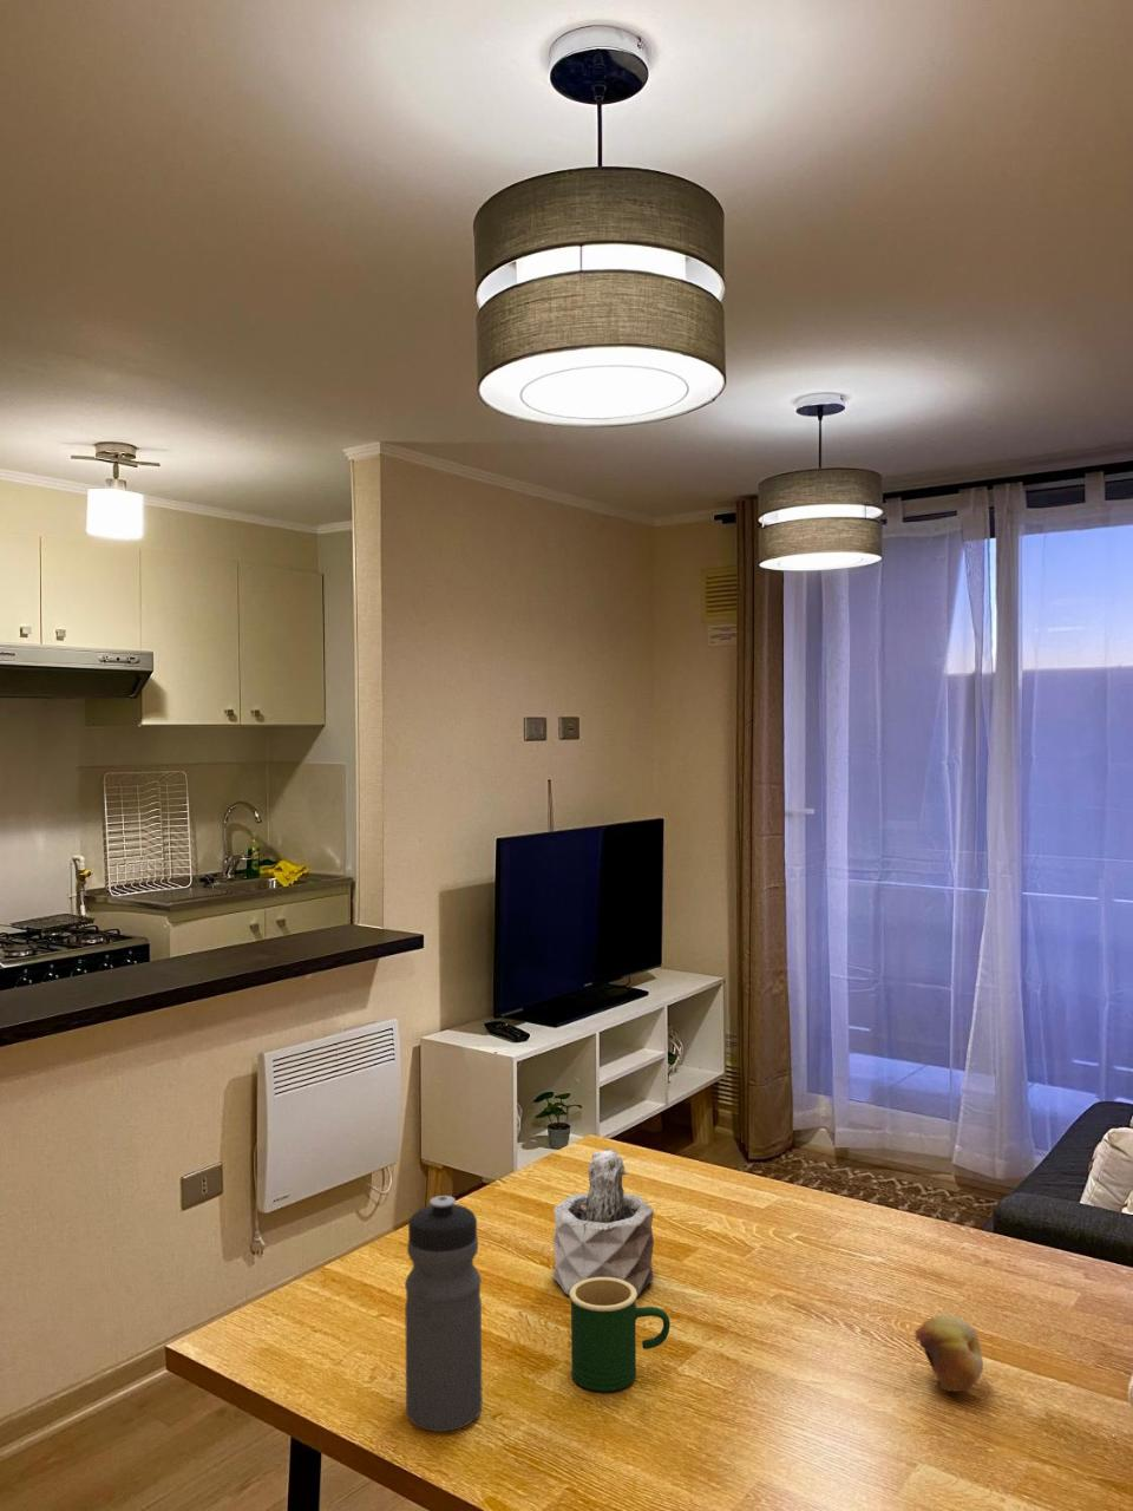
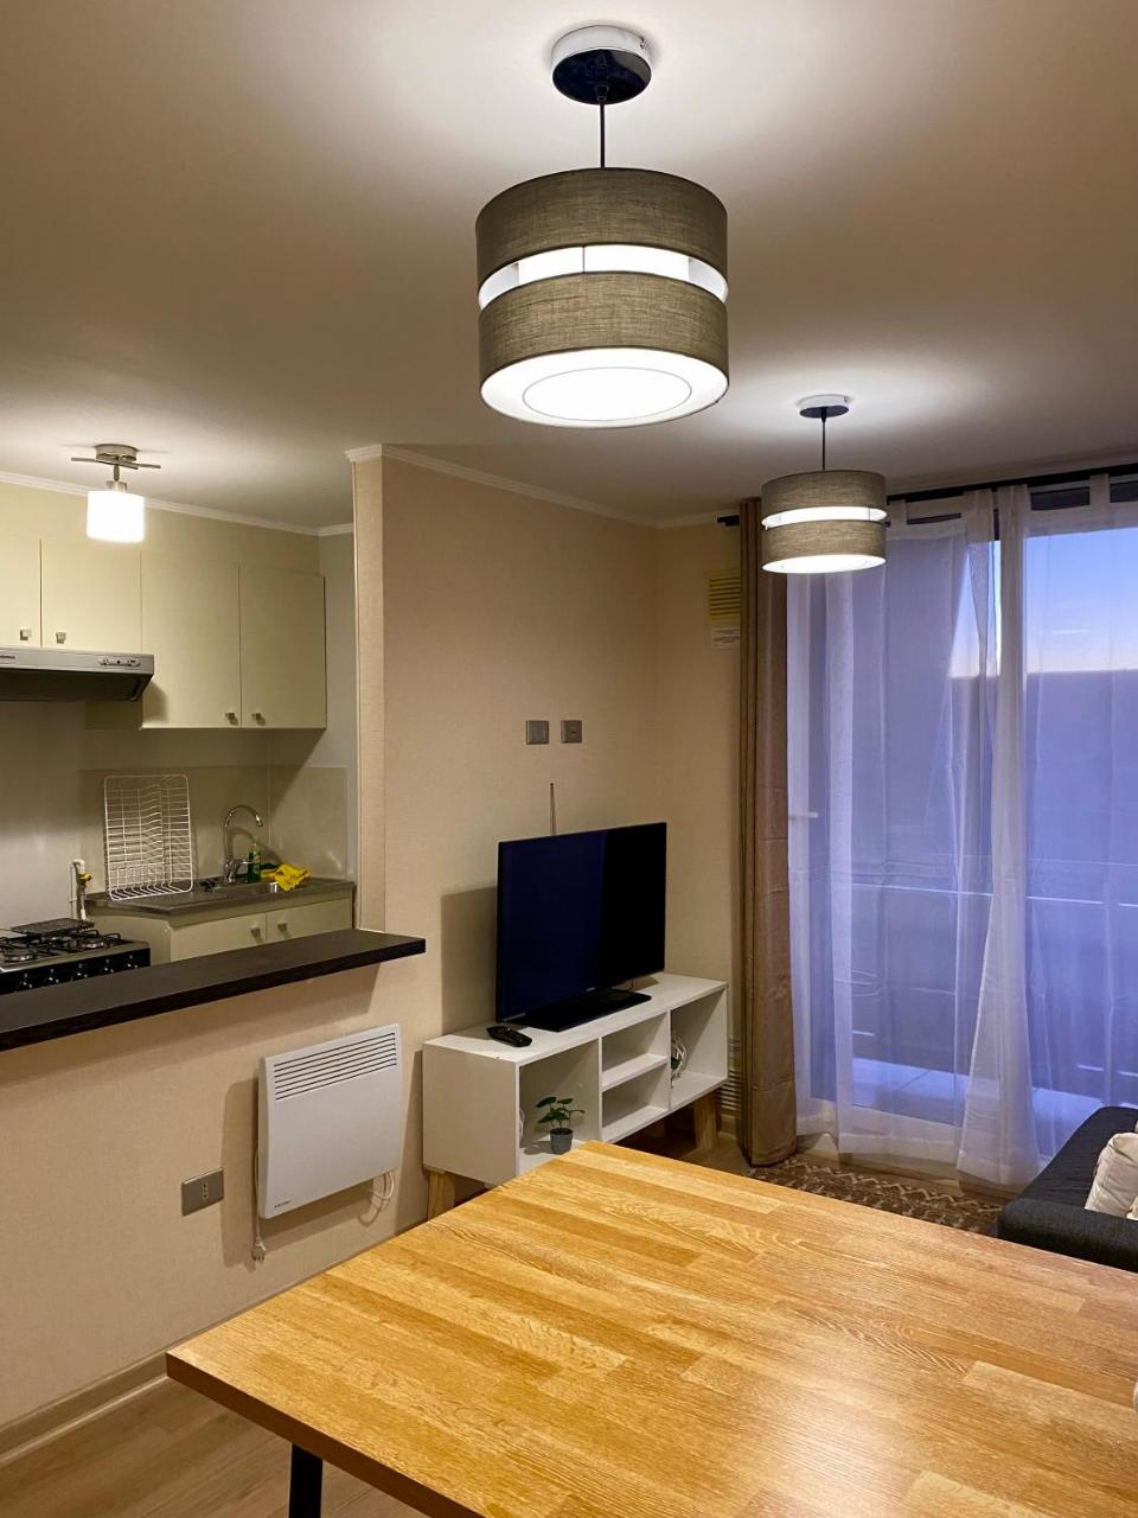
- succulent plant [552,1147,655,1297]
- mug [569,1278,671,1393]
- fruit [914,1312,984,1393]
- water bottle [403,1195,483,1434]
